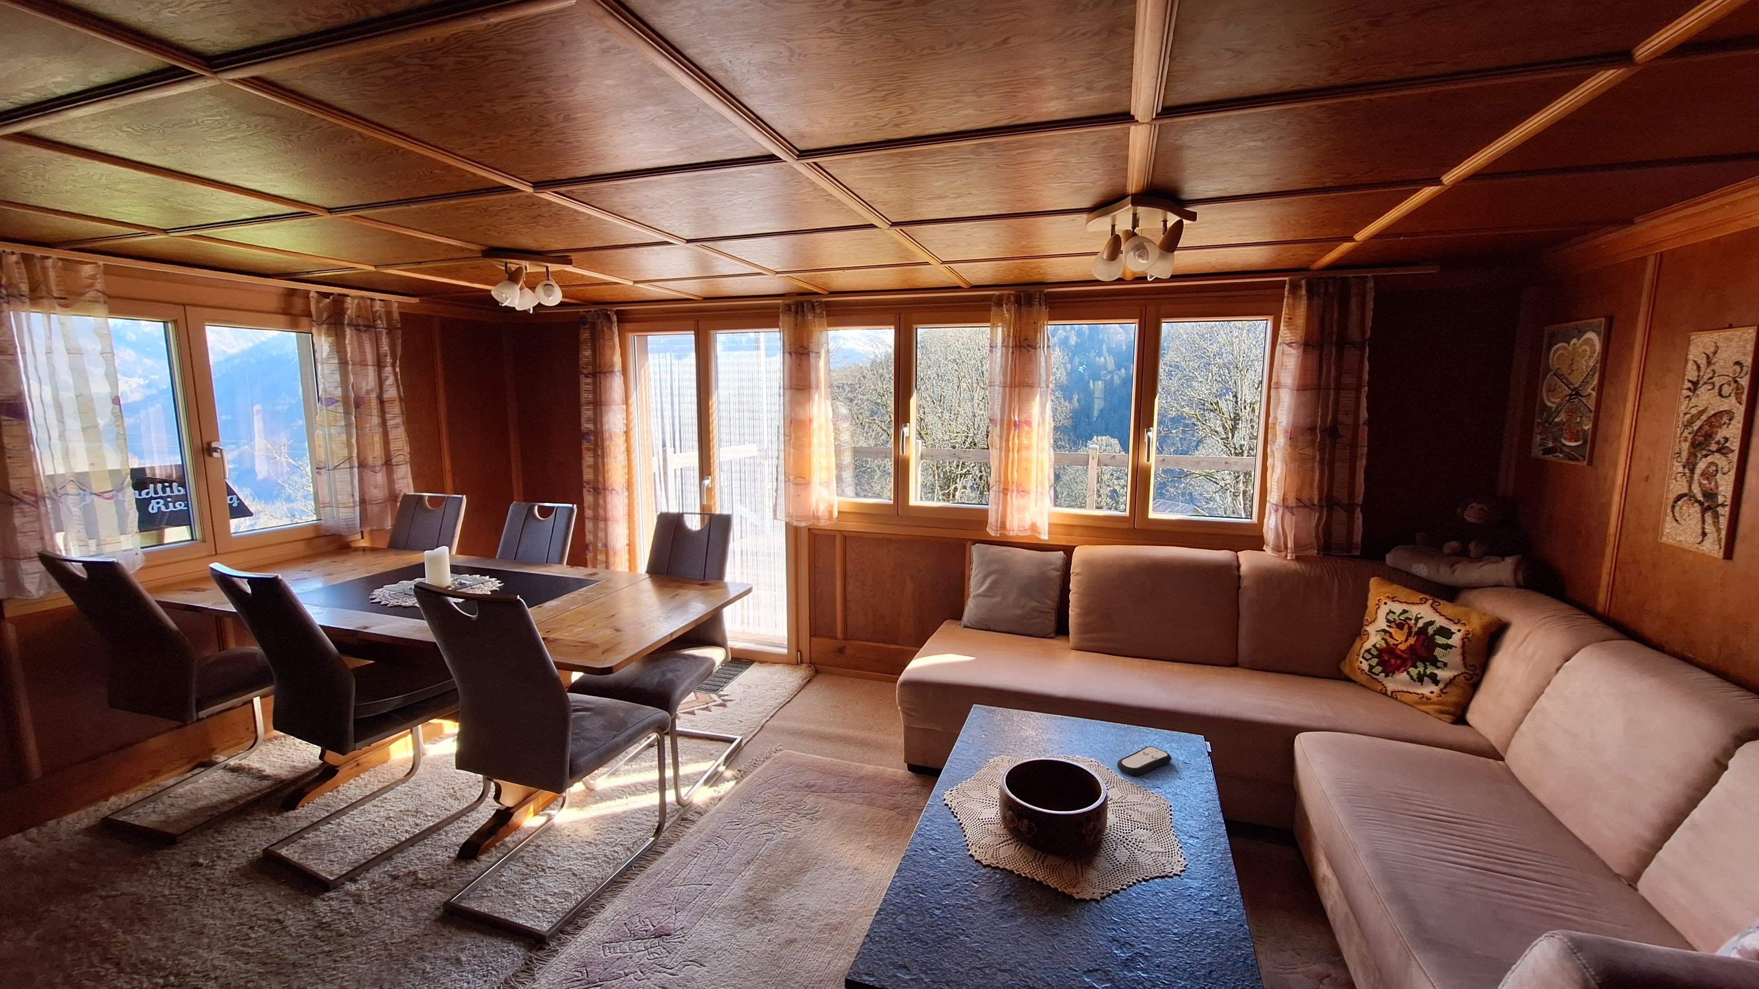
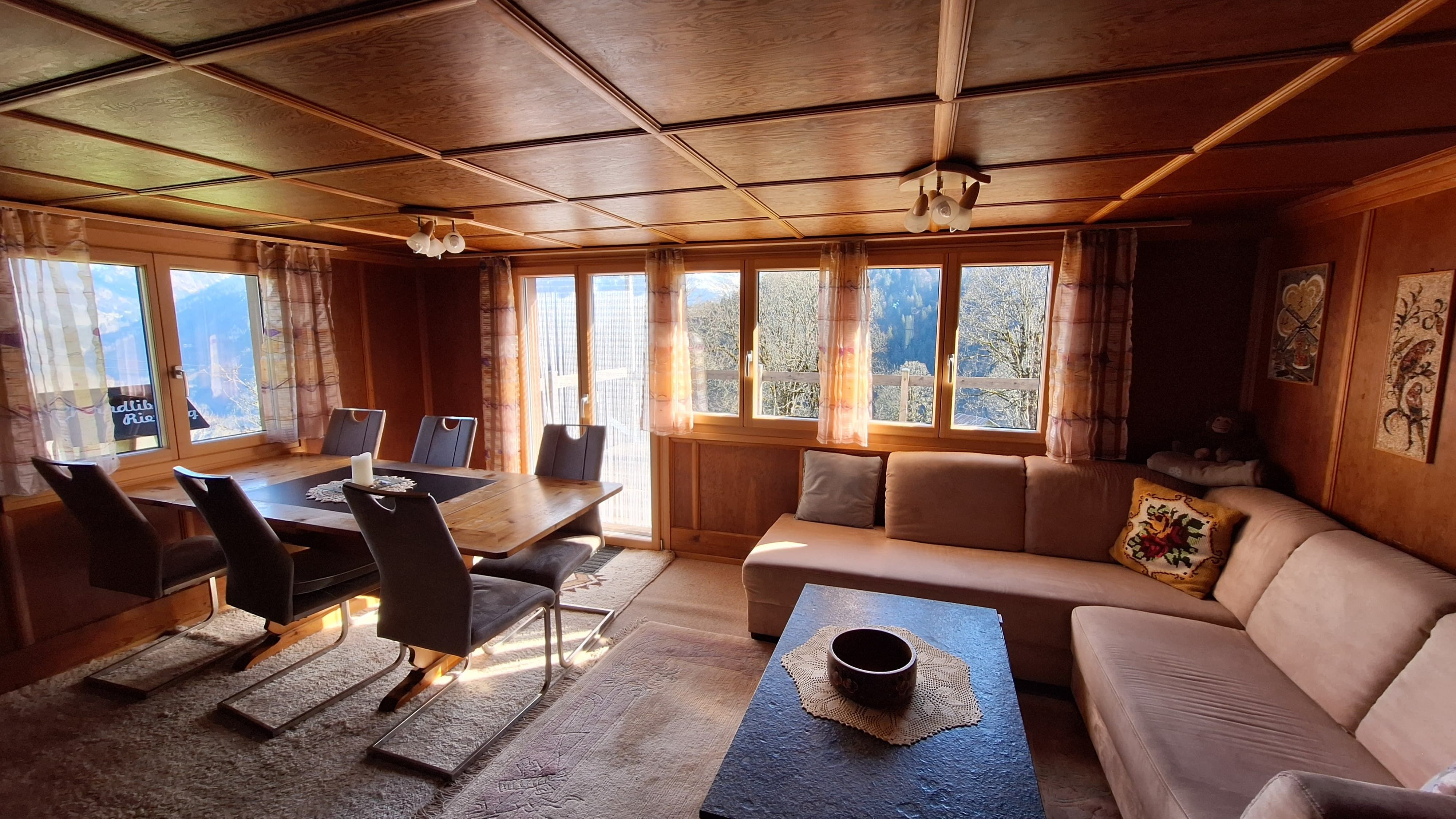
- remote control [1117,746,1172,775]
